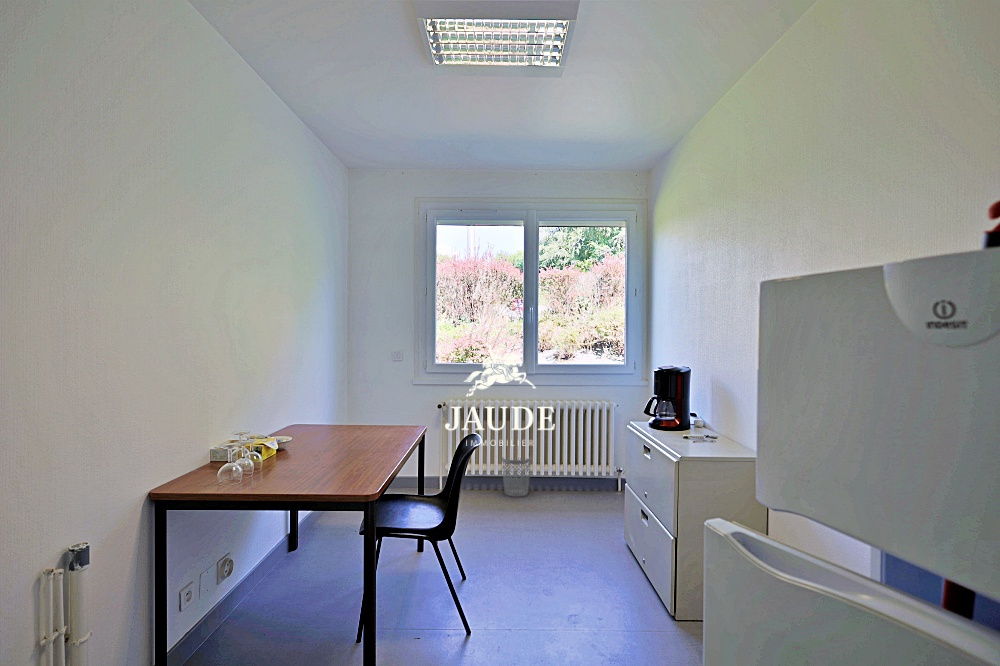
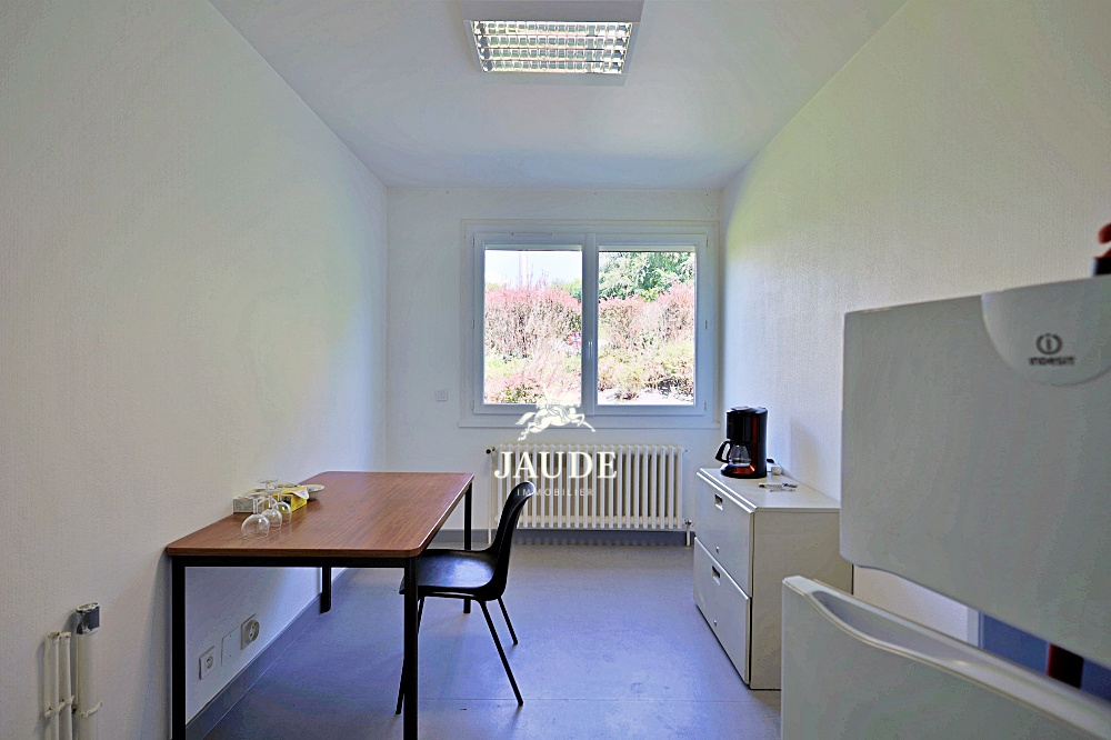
- wastebasket [501,455,532,498]
